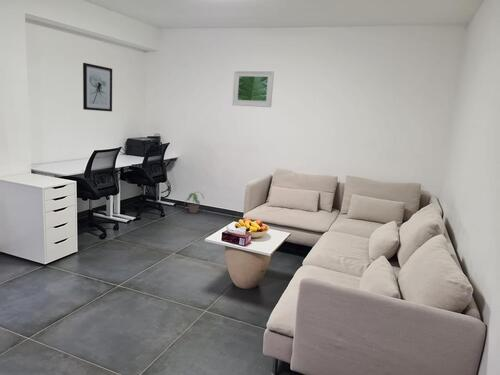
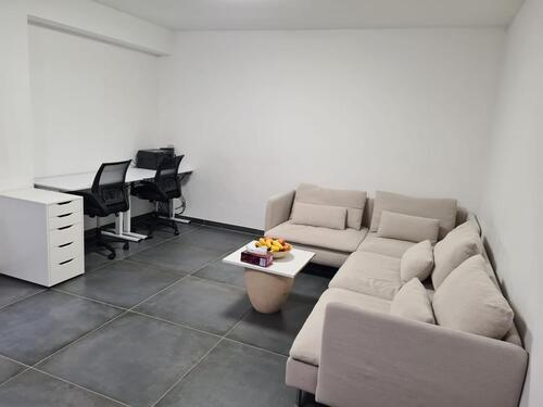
- wall art [82,62,113,112]
- potted plant [183,191,205,214]
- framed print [231,69,275,108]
